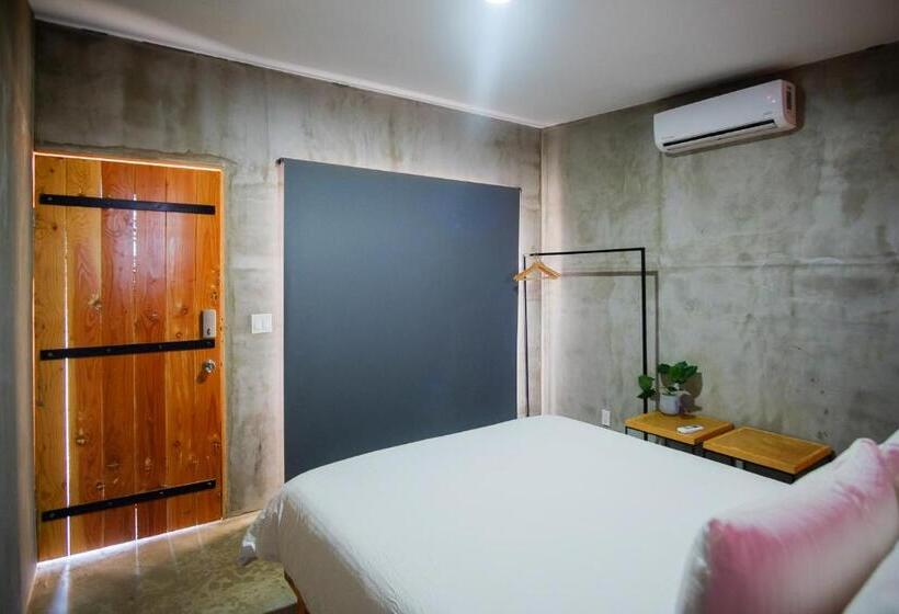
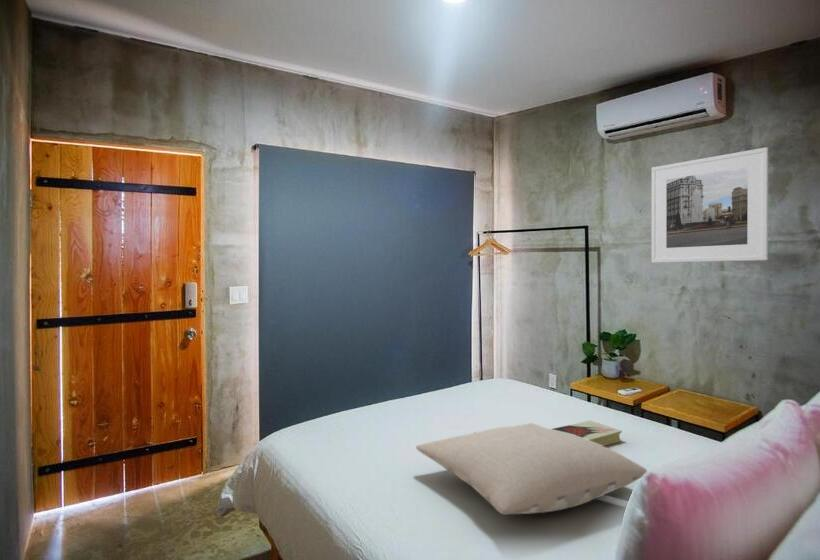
+ pillow [415,422,648,516]
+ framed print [650,146,769,264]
+ book [551,420,623,447]
